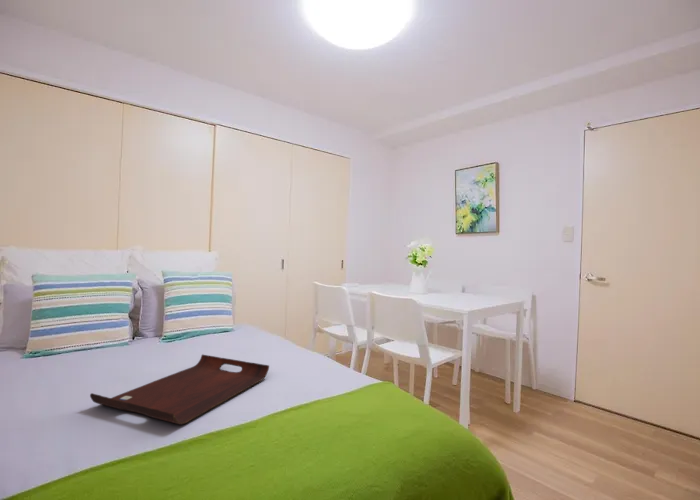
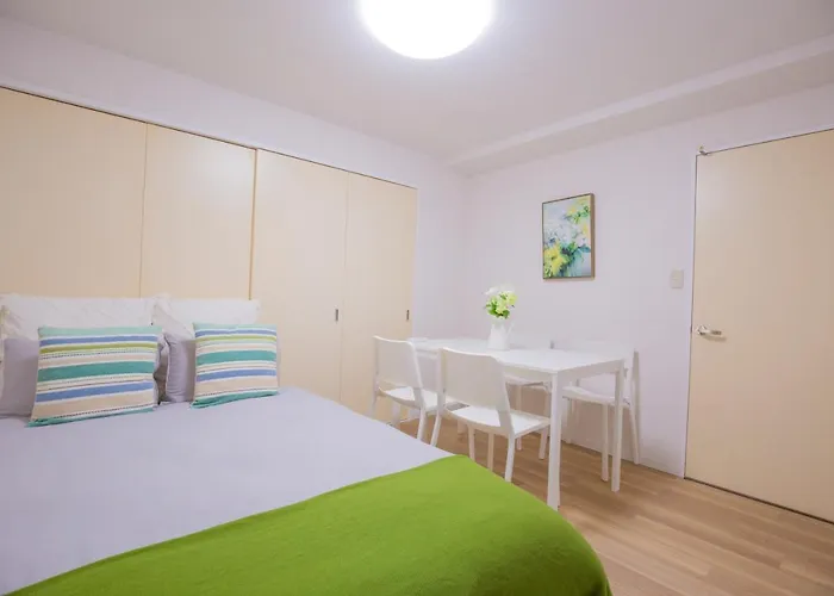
- serving tray [89,353,270,426]
